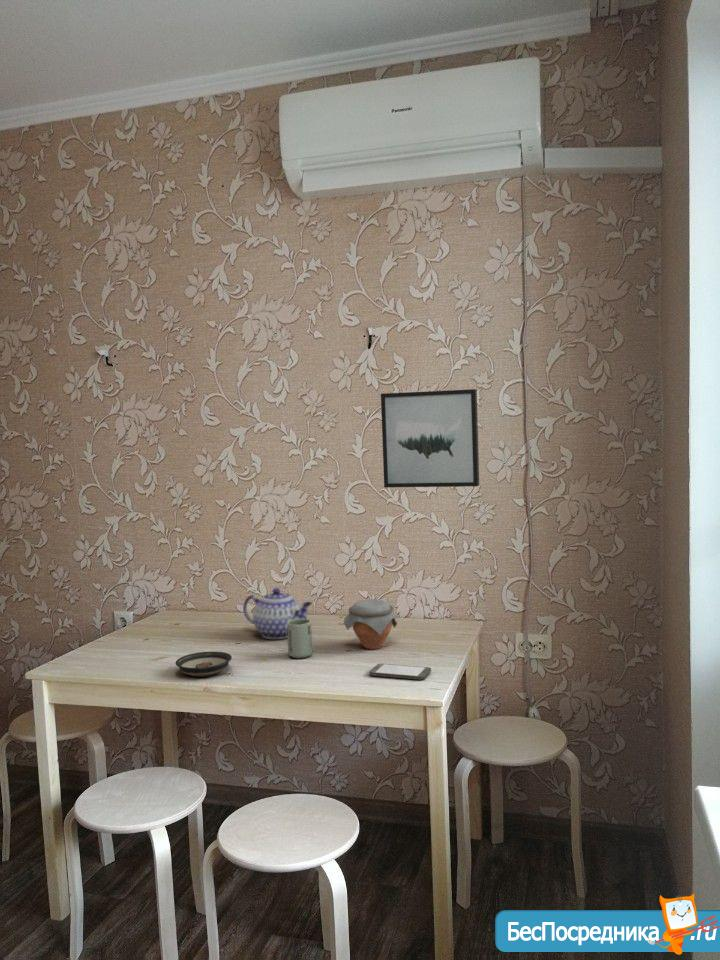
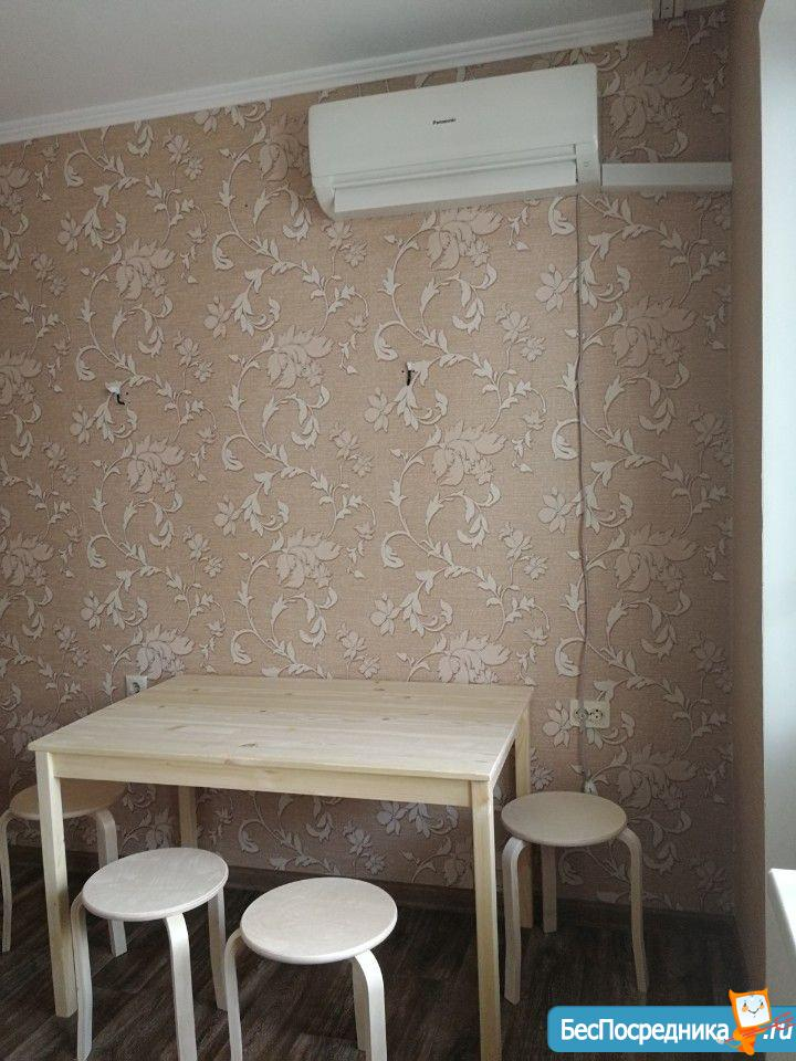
- teapot [242,587,313,640]
- cup [286,618,313,659]
- wall art [380,388,480,488]
- jar [343,598,398,650]
- smartphone [369,663,432,681]
- saucer [174,651,233,678]
